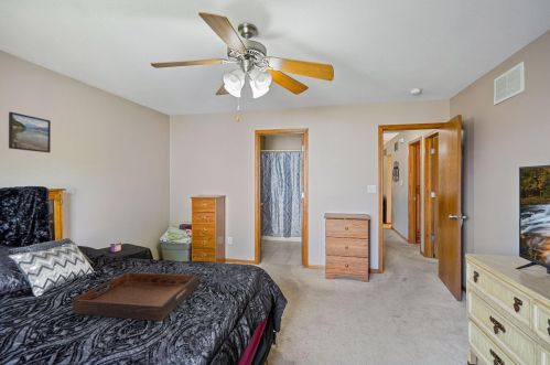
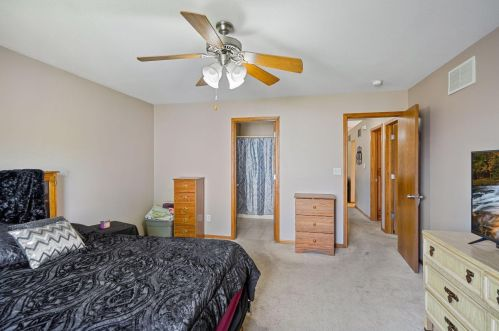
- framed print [8,110,52,153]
- serving tray [72,271,199,322]
